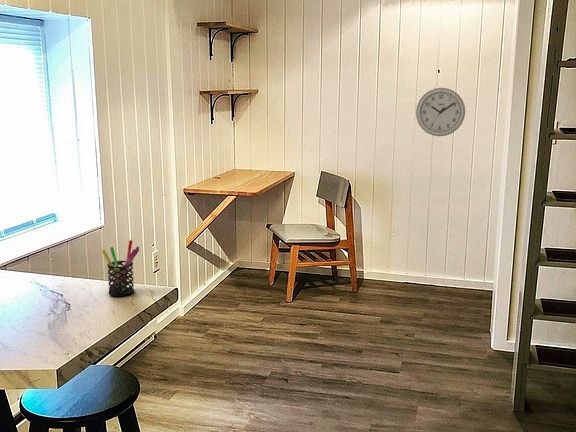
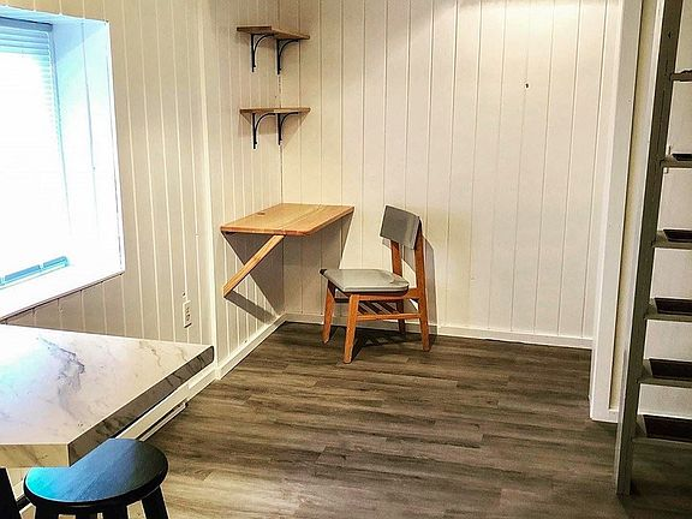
- pen holder [101,239,140,297]
- wall clock [415,87,466,137]
